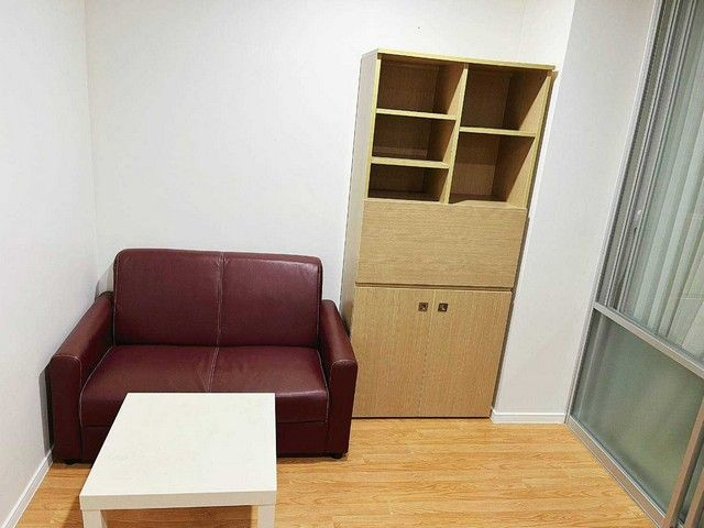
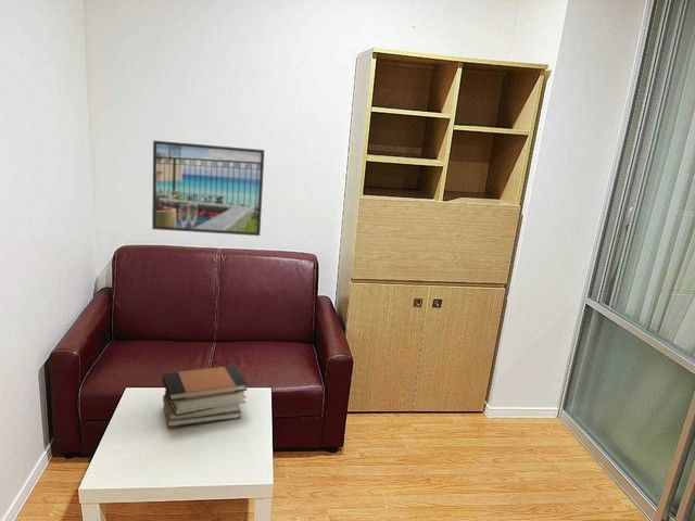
+ book stack [161,365,249,429]
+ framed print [151,140,265,237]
